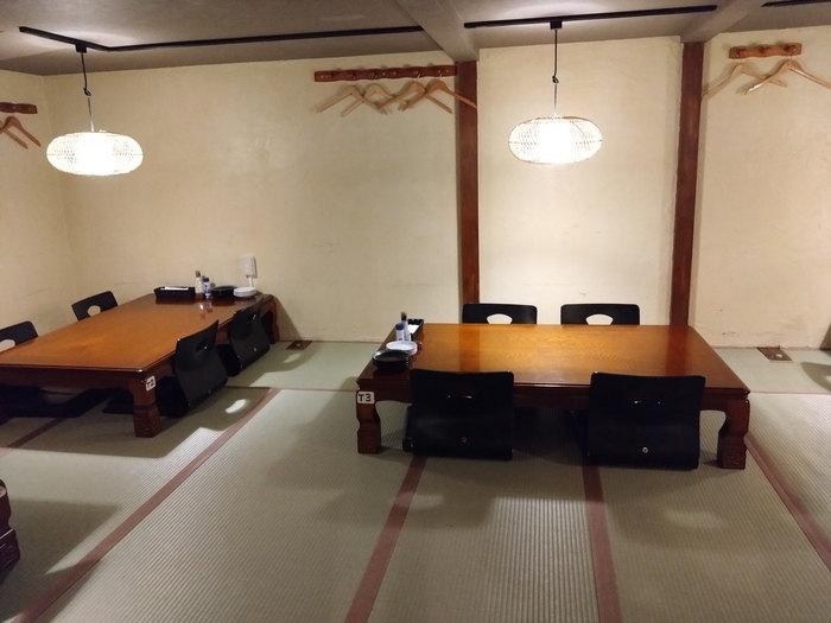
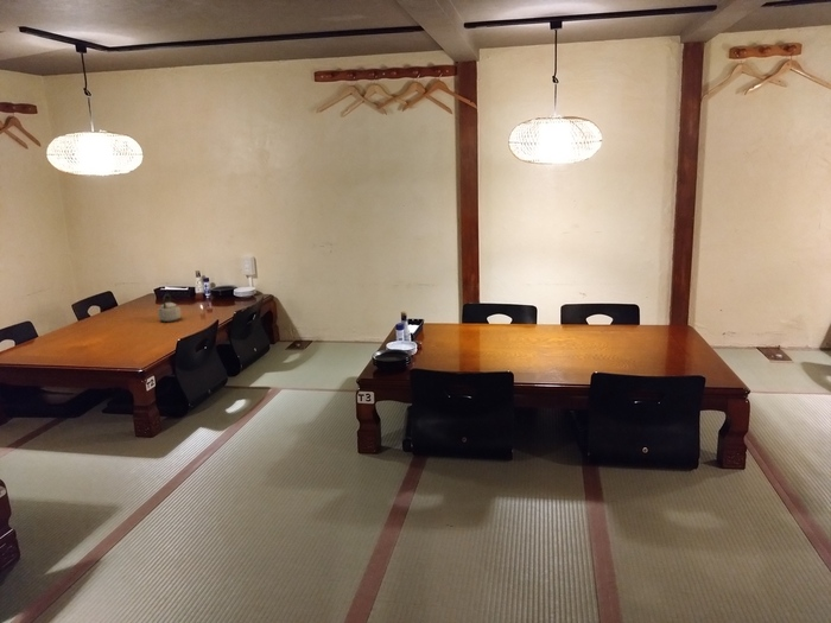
+ teapot [157,293,183,323]
